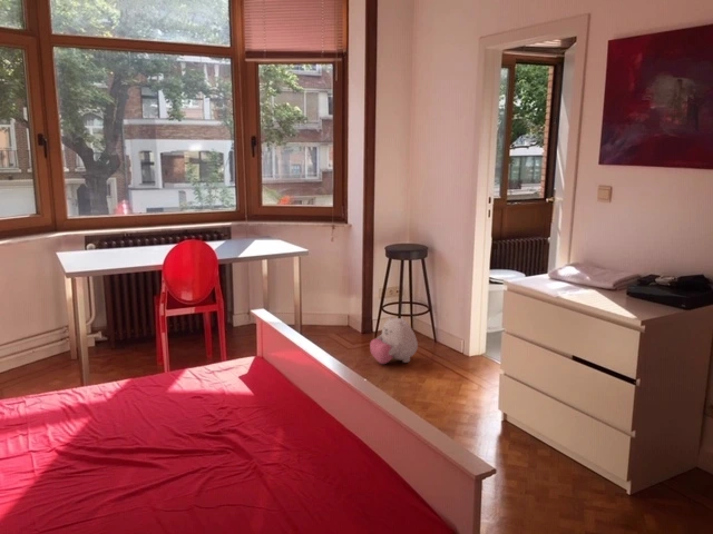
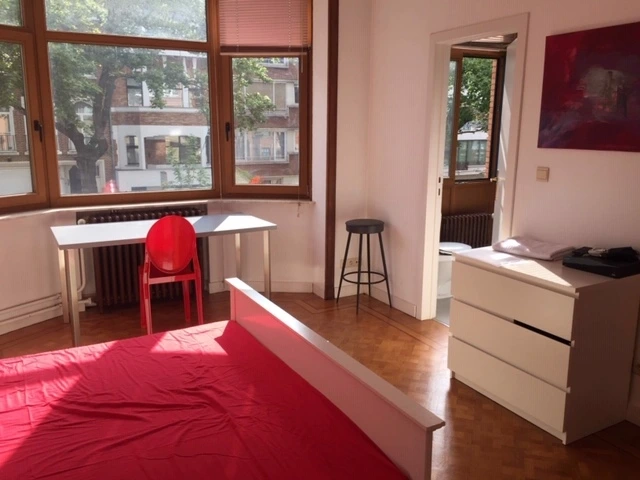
- plush toy [369,315,419,365]
